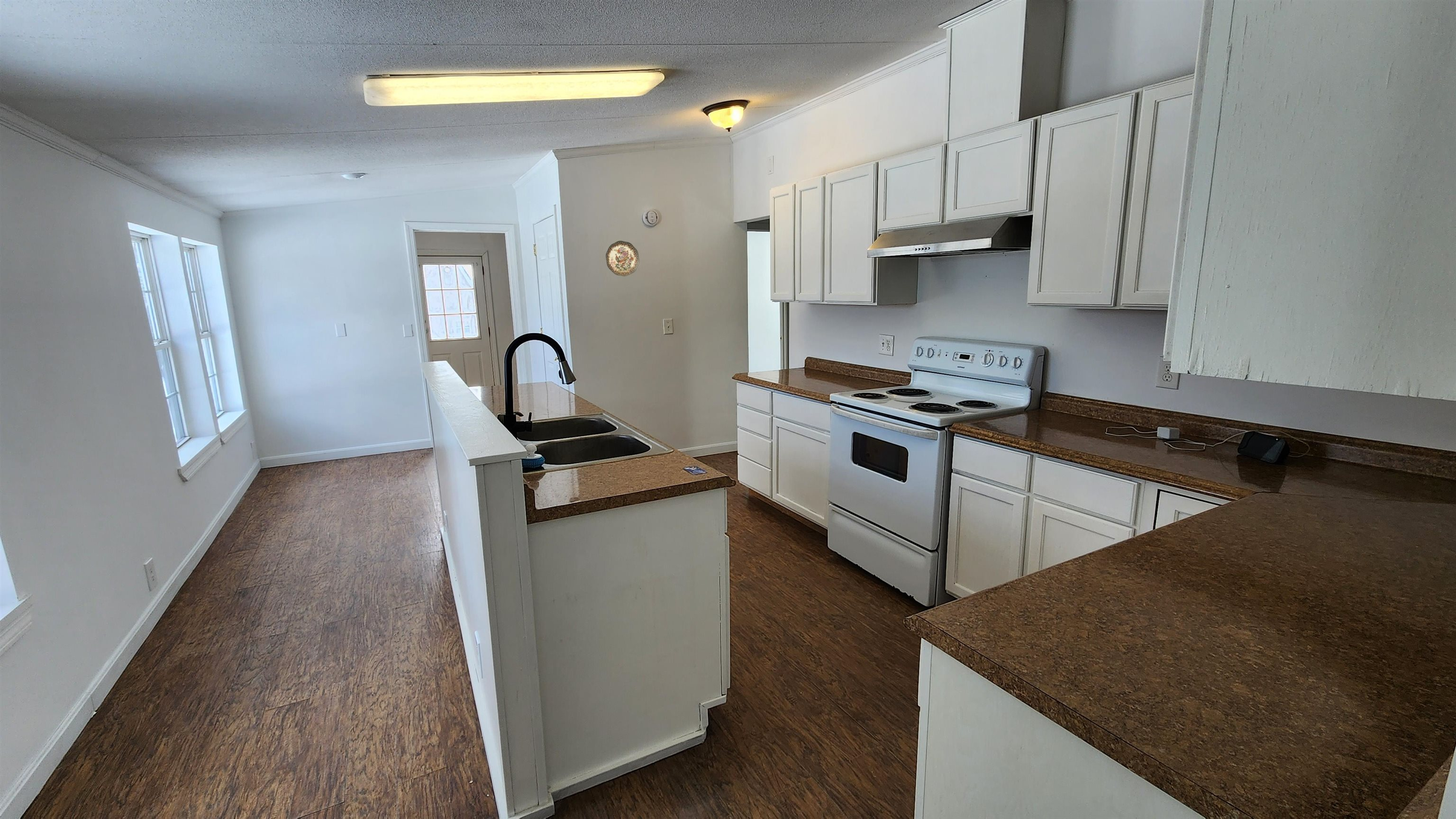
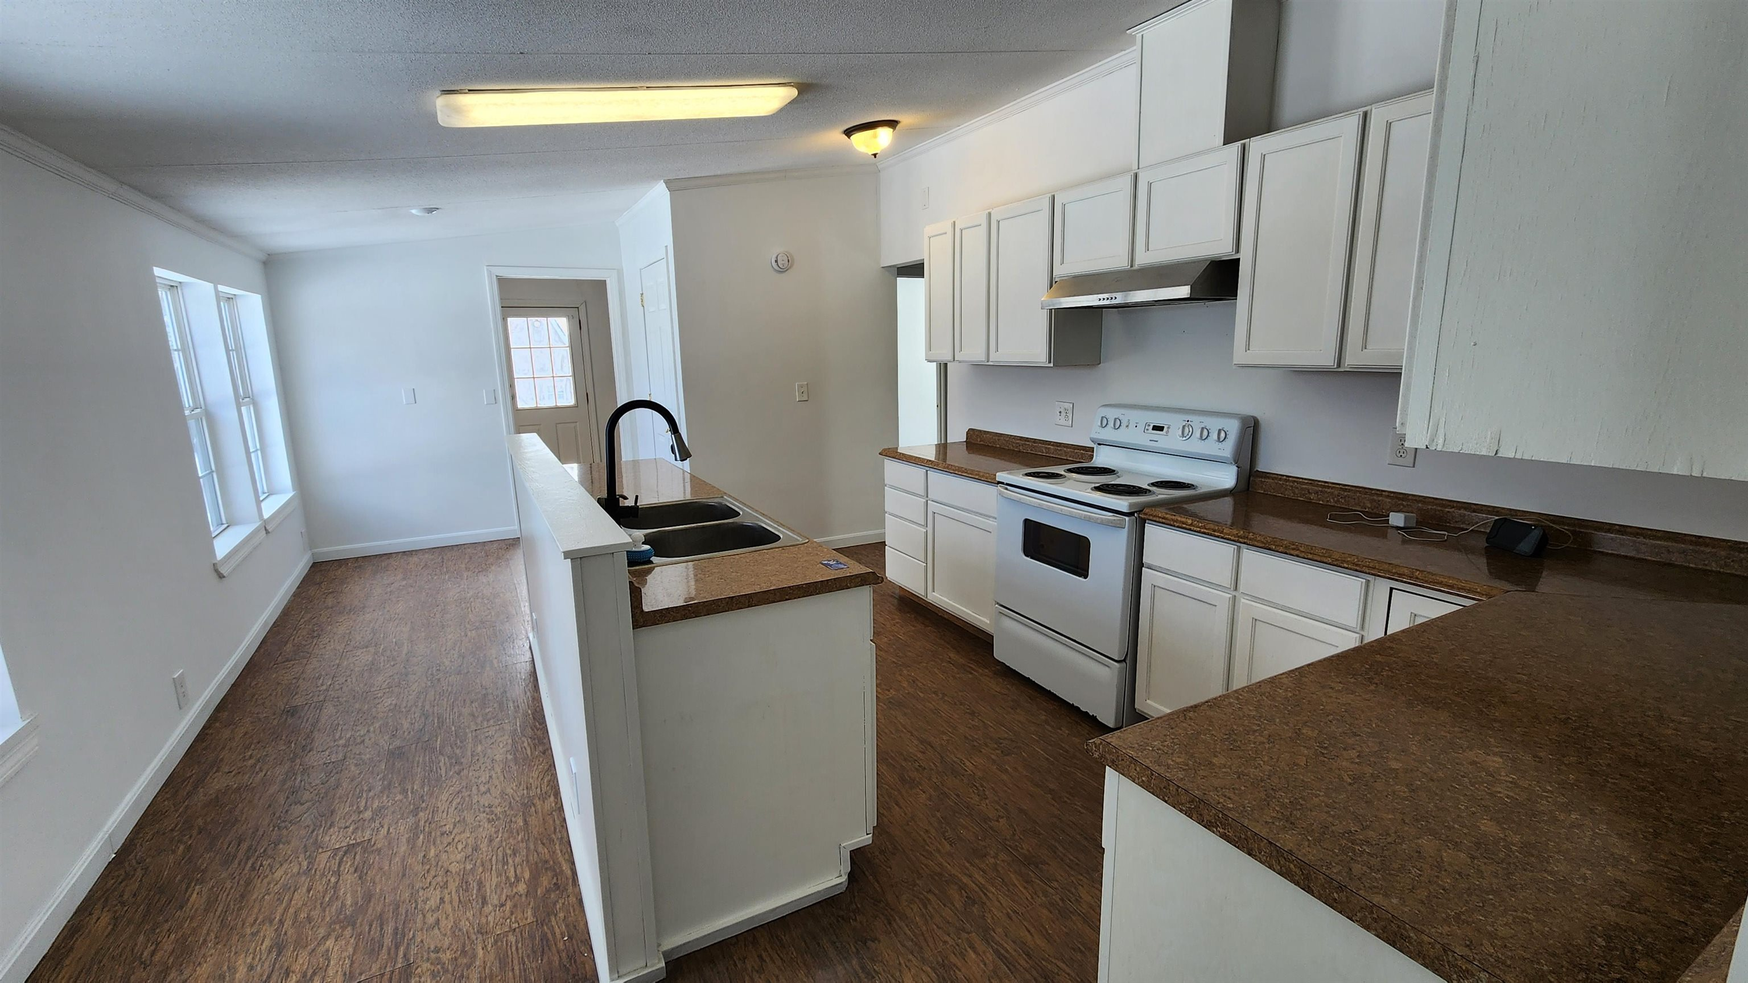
- decorative plate [605,240,640,277]
